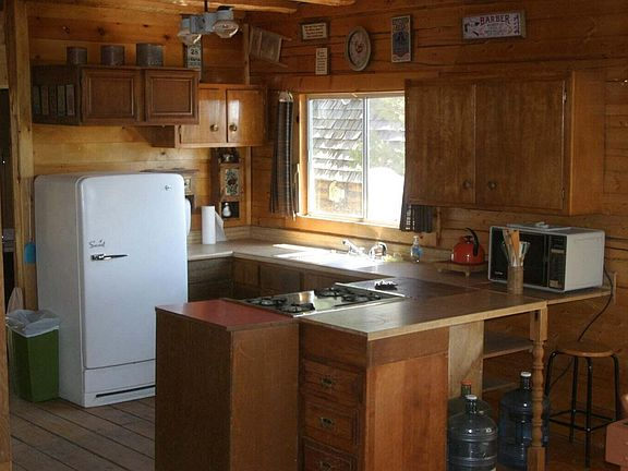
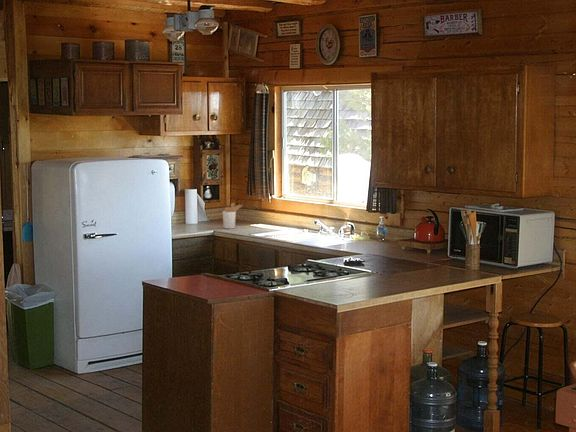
+ utensil holder [222,202,243,230]
